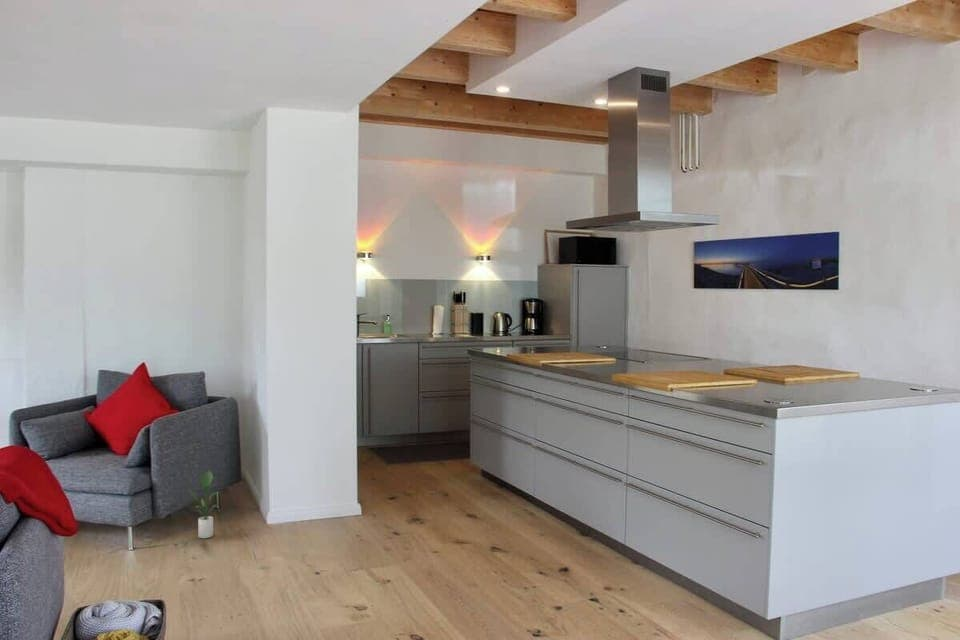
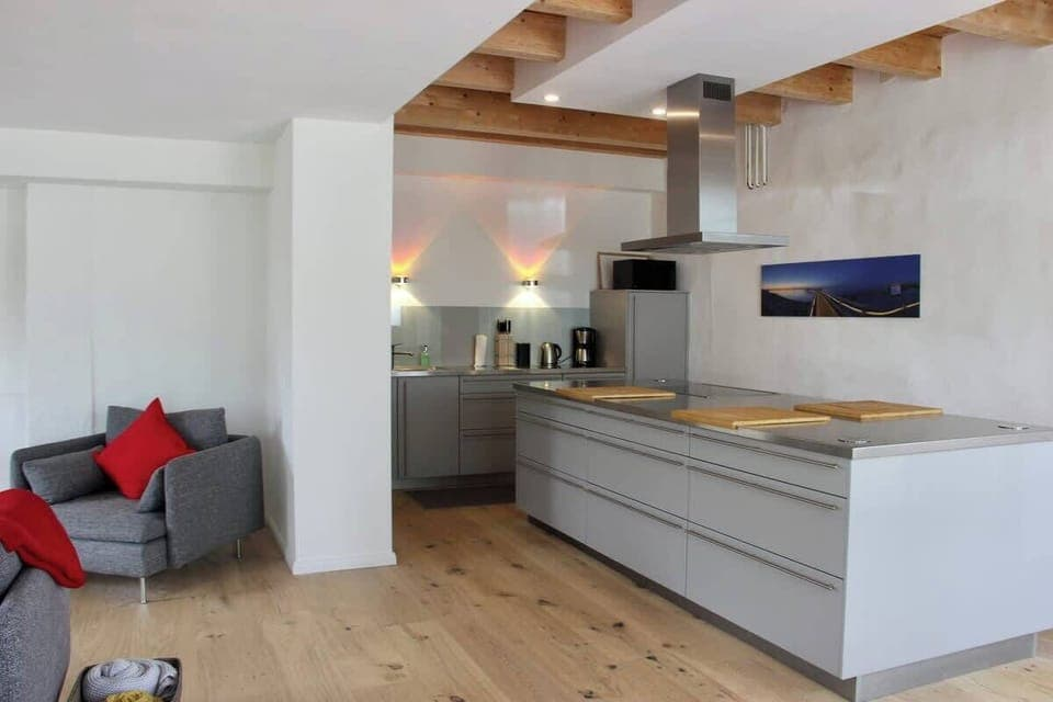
- potted plant [187,469,220,539]
